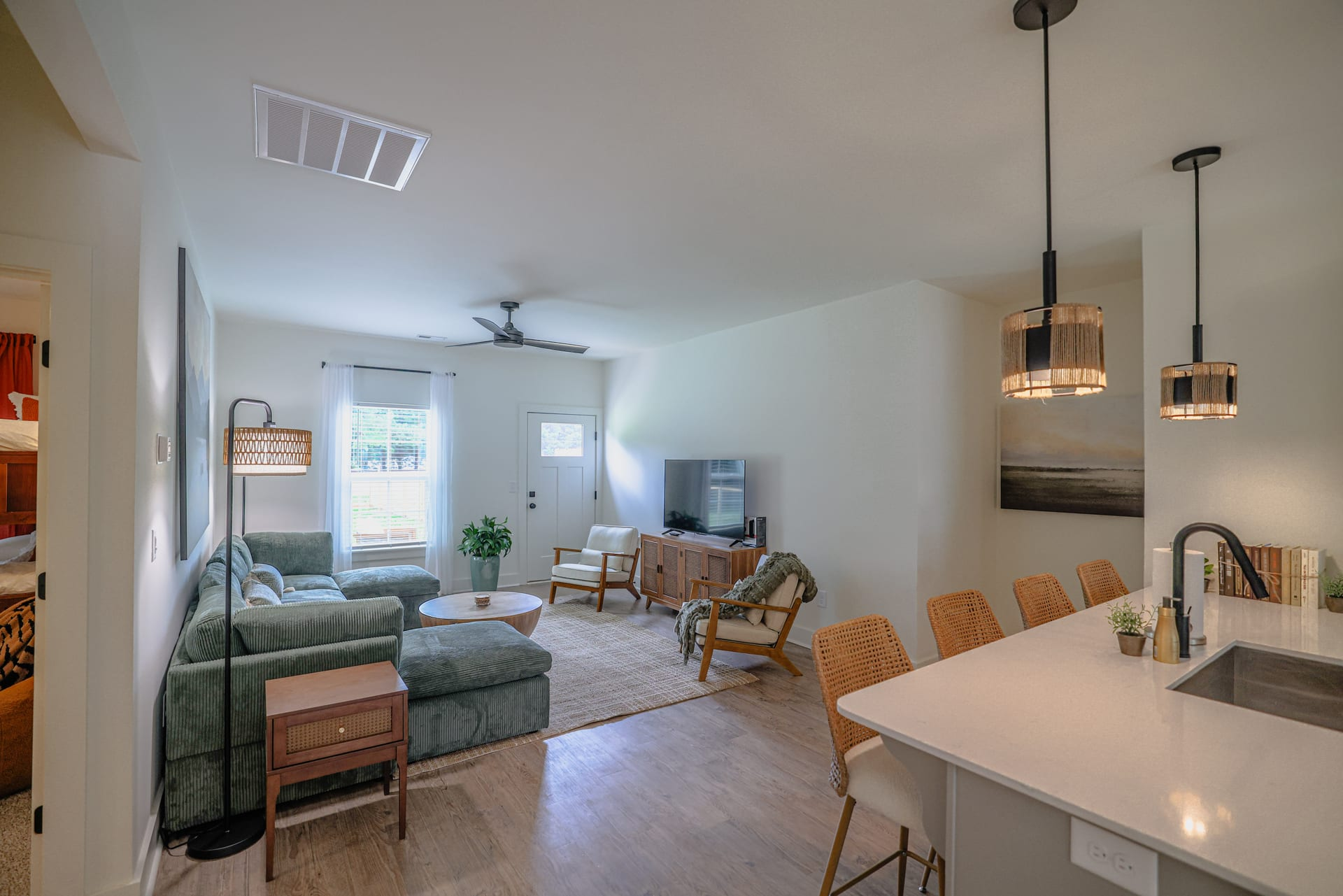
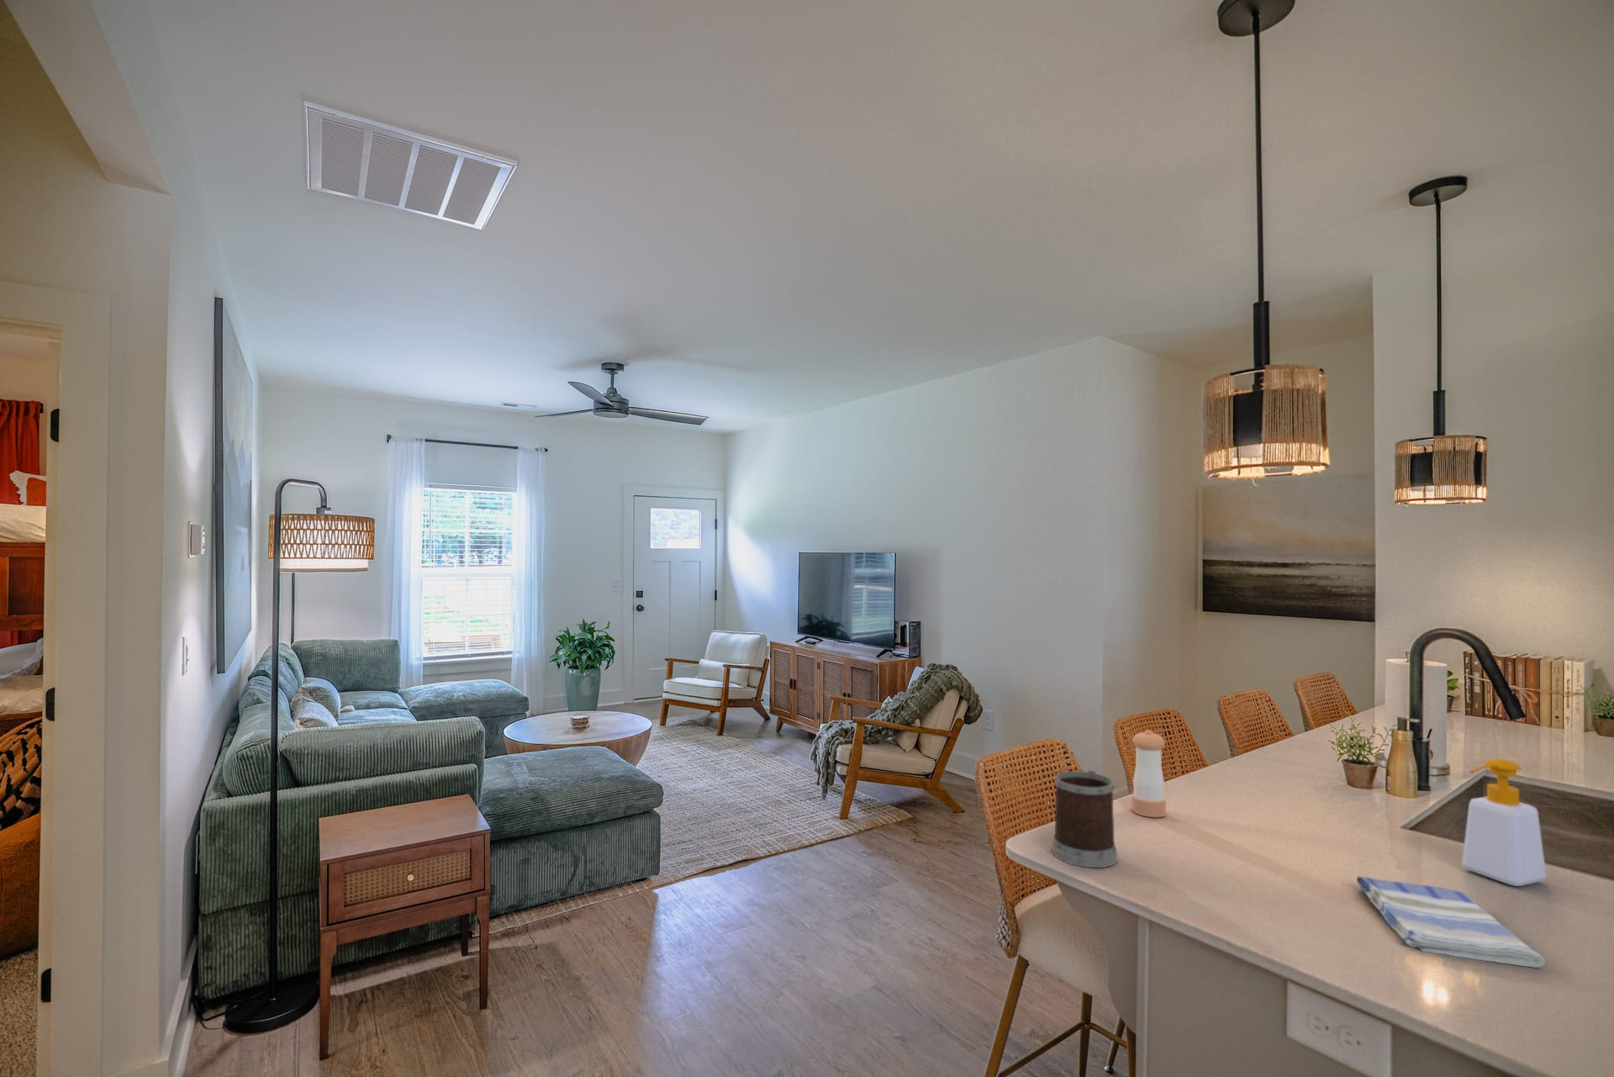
+ soap bottle [1461,757,1547,887]
+ dish towel [1356,875,1545,969]
+ mug [1050,770,1118,869]
+ pepper shaker [1131,728,1167,819]
